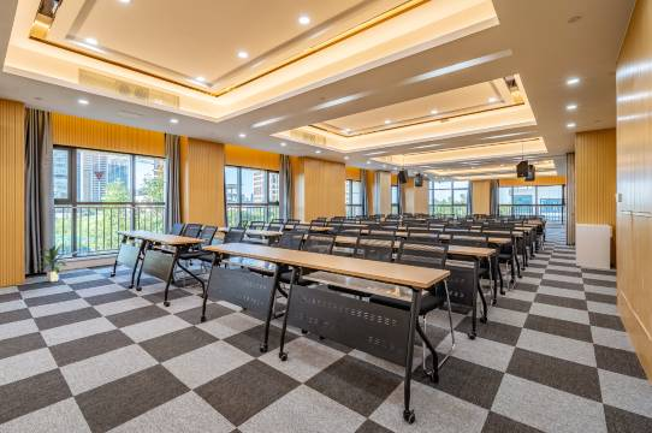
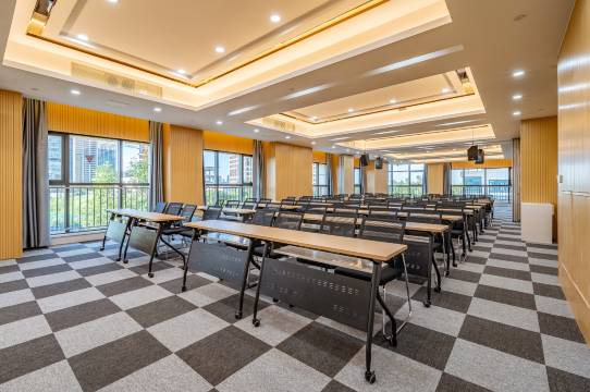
- indoor plant [34,244,67,283]
